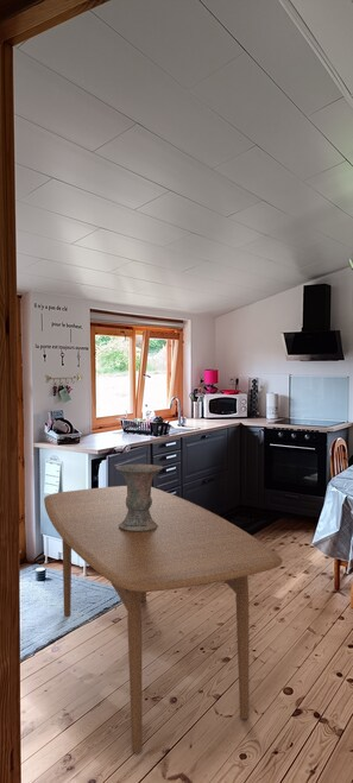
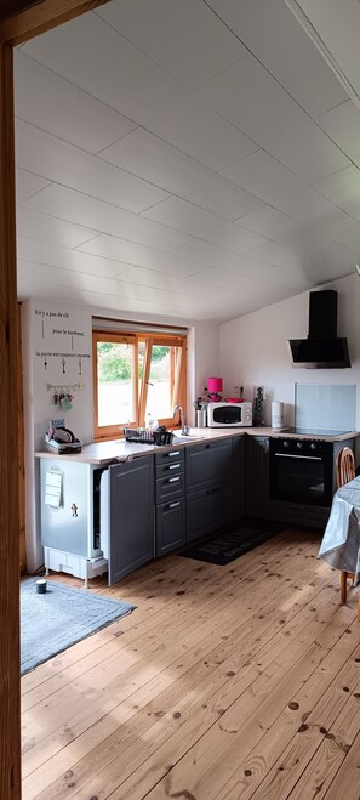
- dining table [43,485,284,754]
- vase [115,463,164,531]
